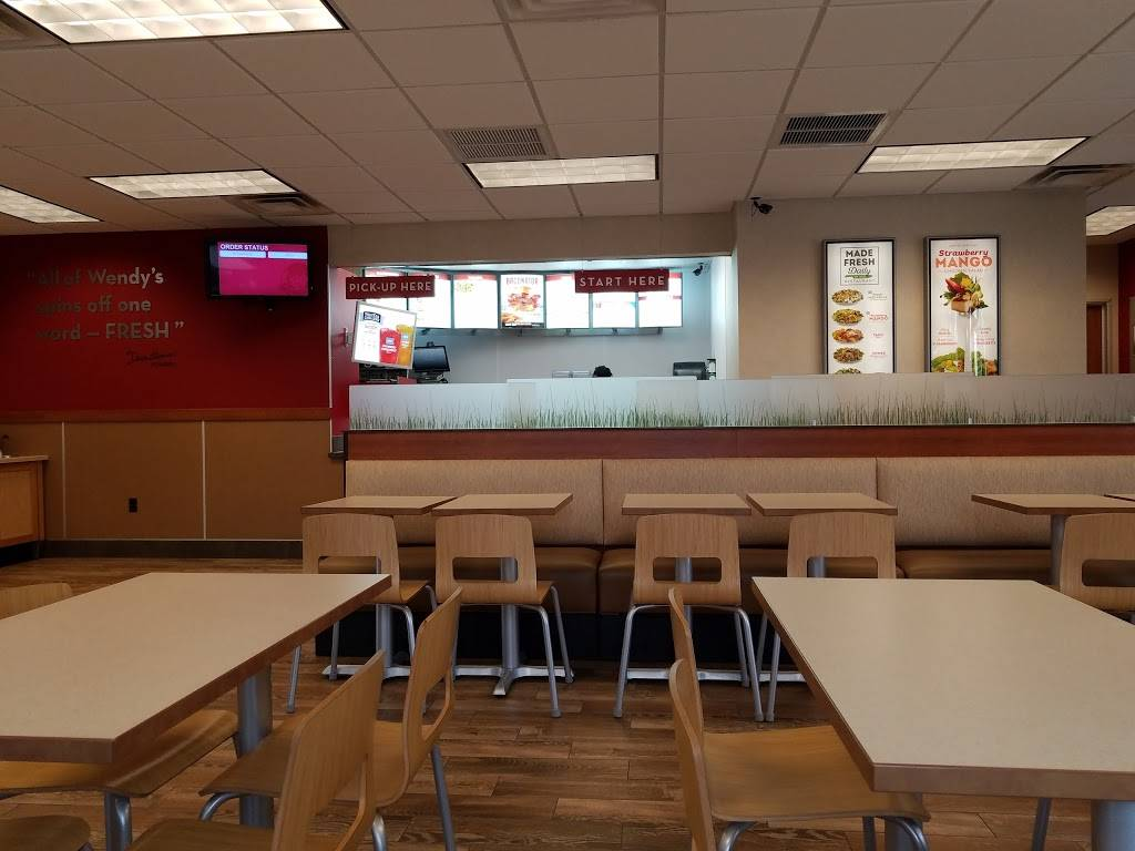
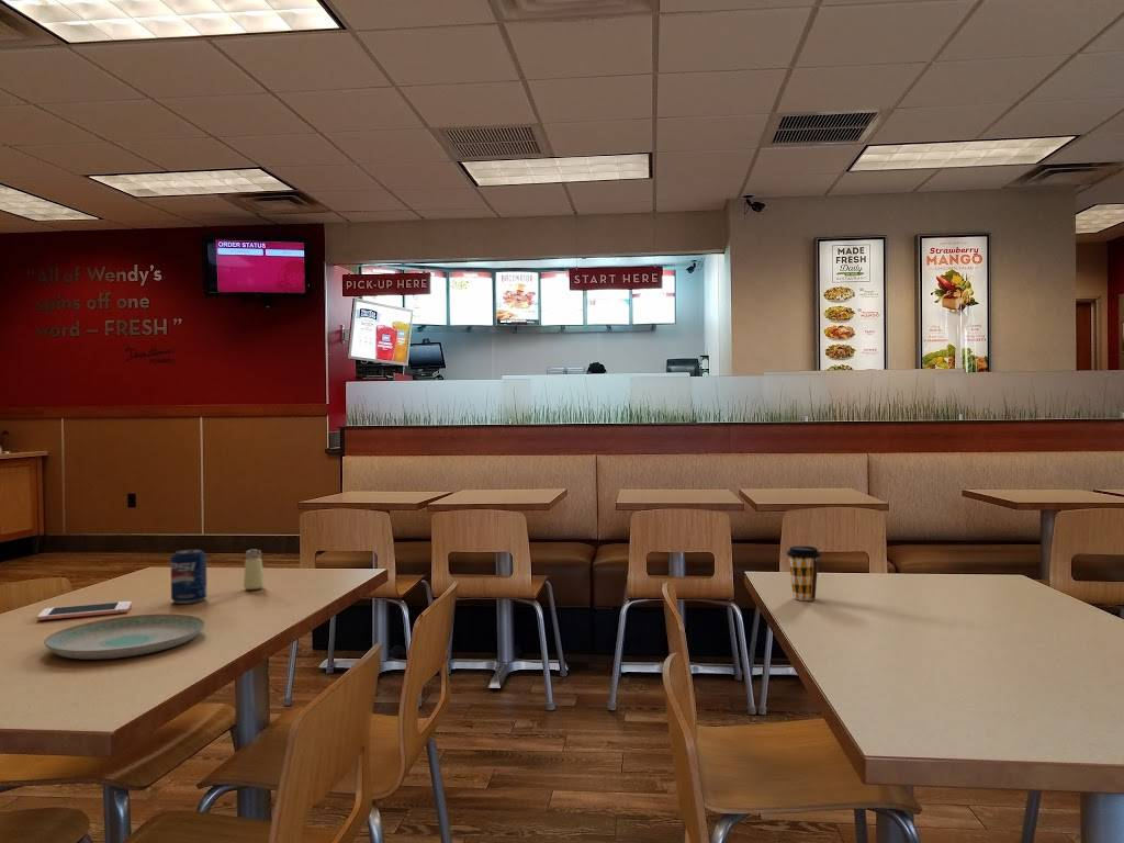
+ plate [43,614,206,661]
+ saltshaker [243,548,266,591]
+ coffee cup [786,546,821,602]
+ cell phone [36,600,133,621]
+ beverage can [169,548,209,605]
